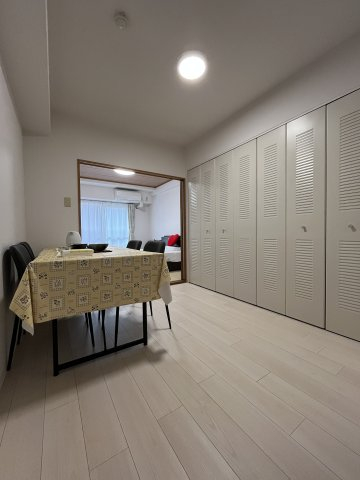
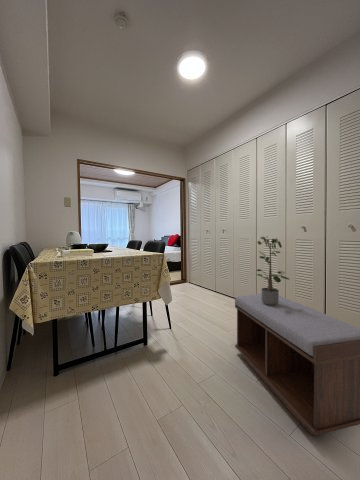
+ potted plant [255,235,290,305]
+ bench [234,293,360,437]
